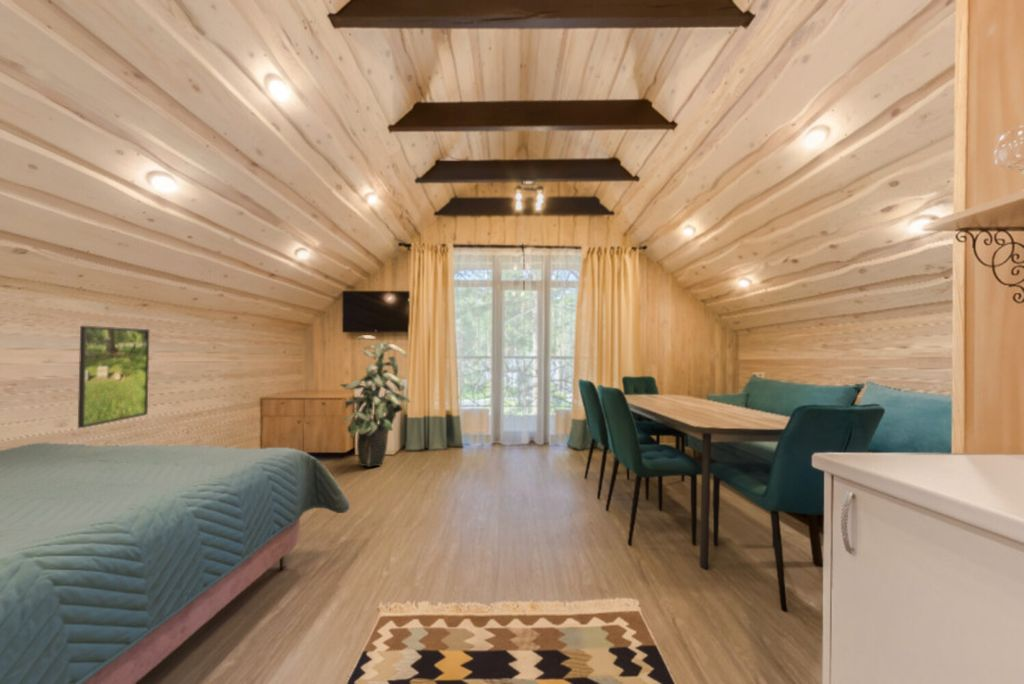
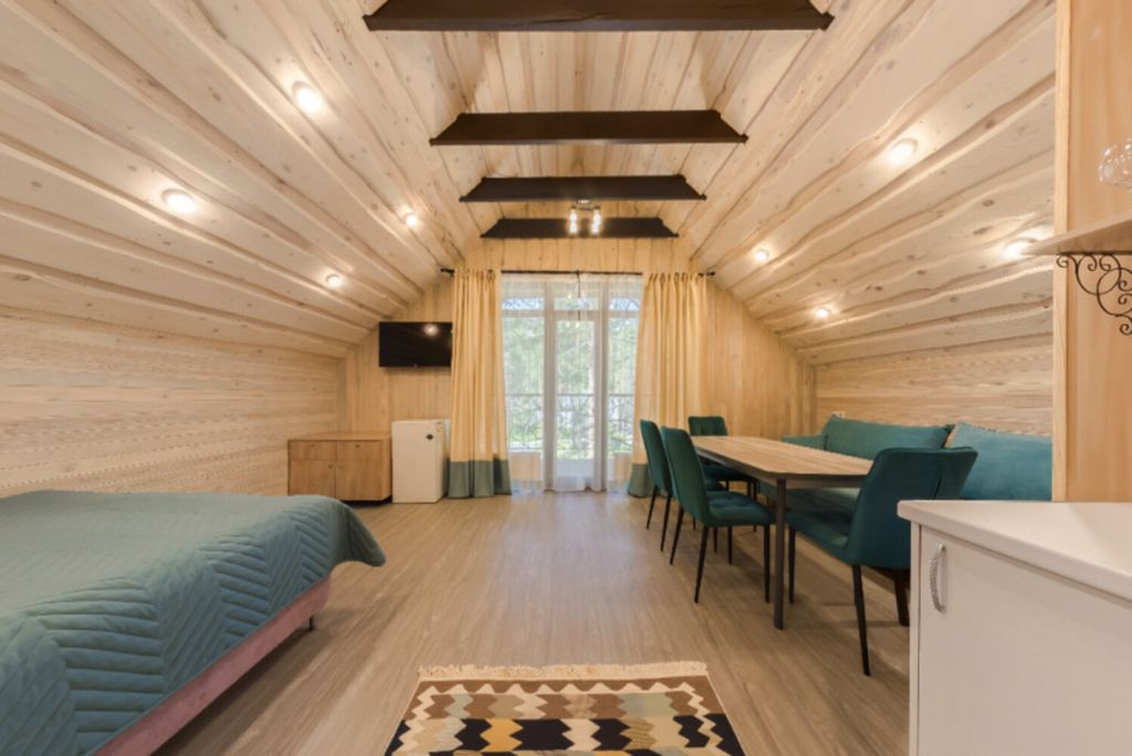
- indoor plant [339,334,411,468]
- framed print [77,325,150,429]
